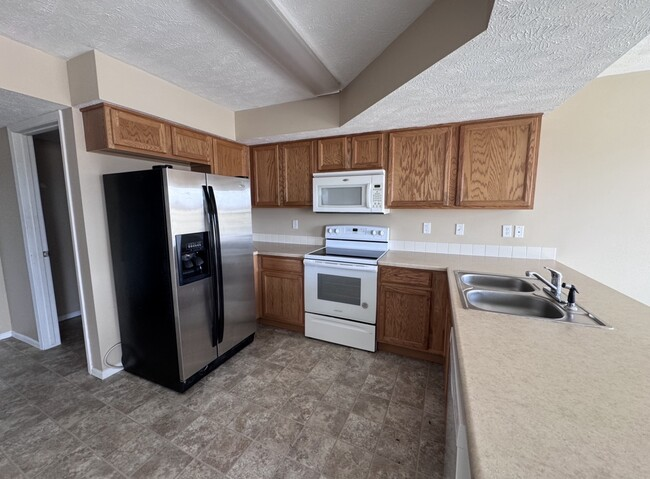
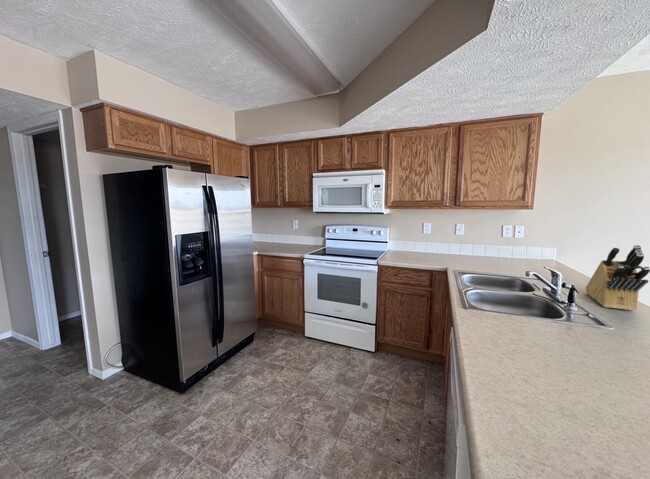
+ knife block [585,244,650,312]
